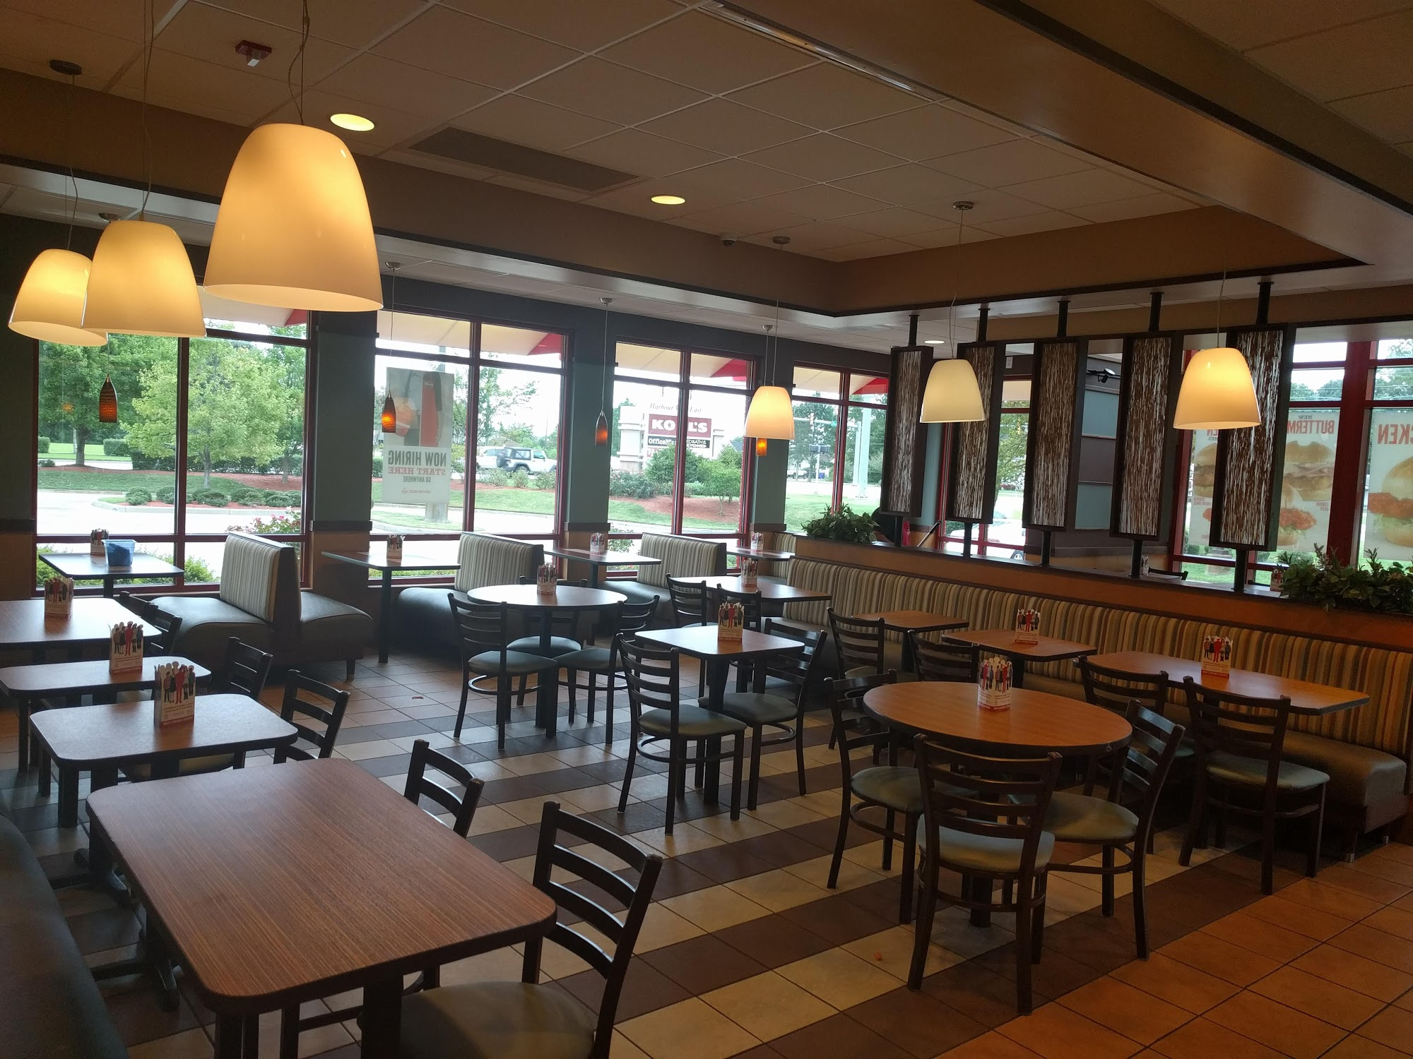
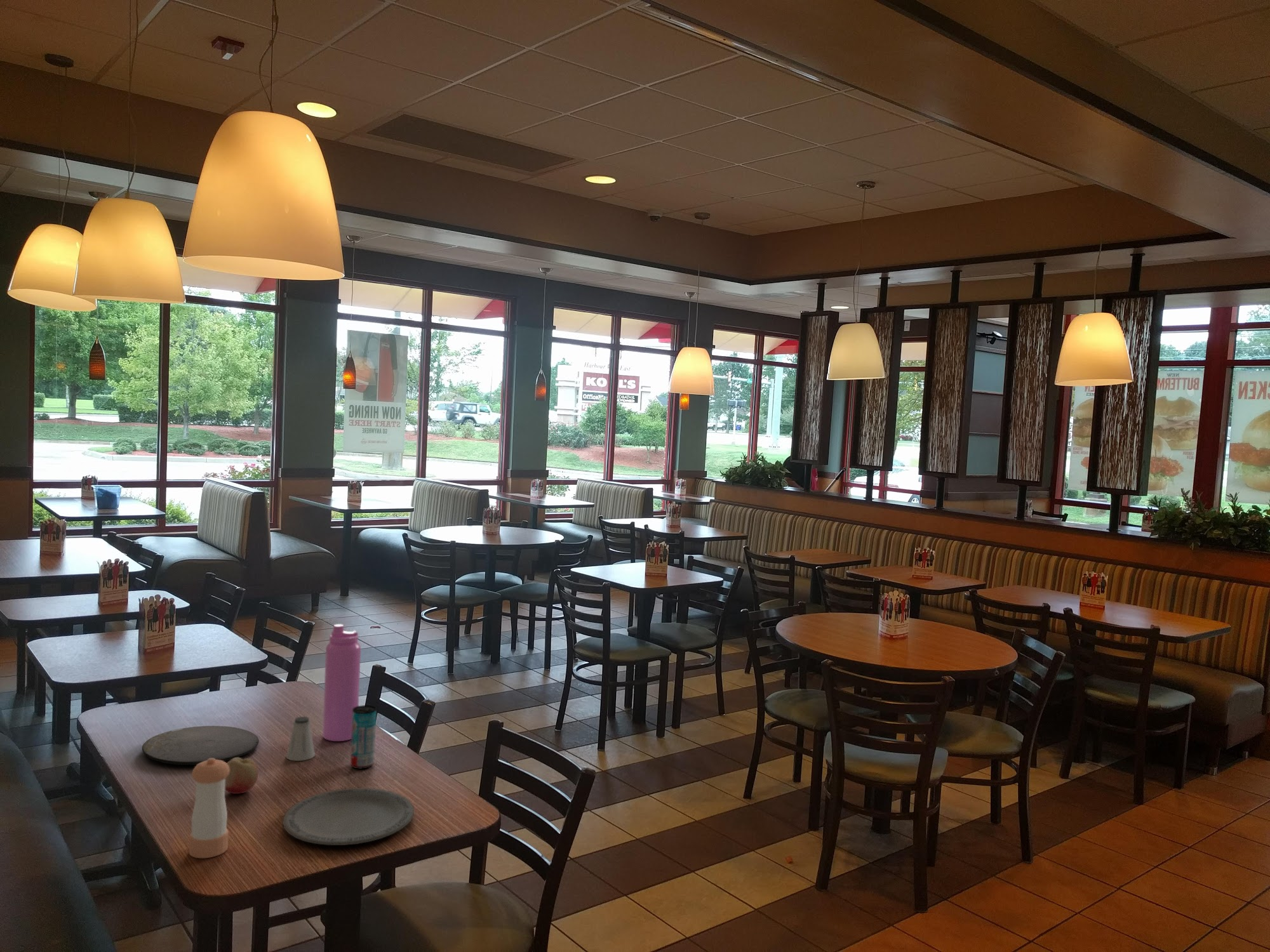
+ pepper shaker [189,758,230,859]
+ saltshaker [286,716,316,762]
+ plate [282,788,415,846]
+ fruit [225,757,259,795]
+ water bottle [322,623,361,742]
+ beverage can [350,704,377,769]
+ plate [142,725,259,765]
